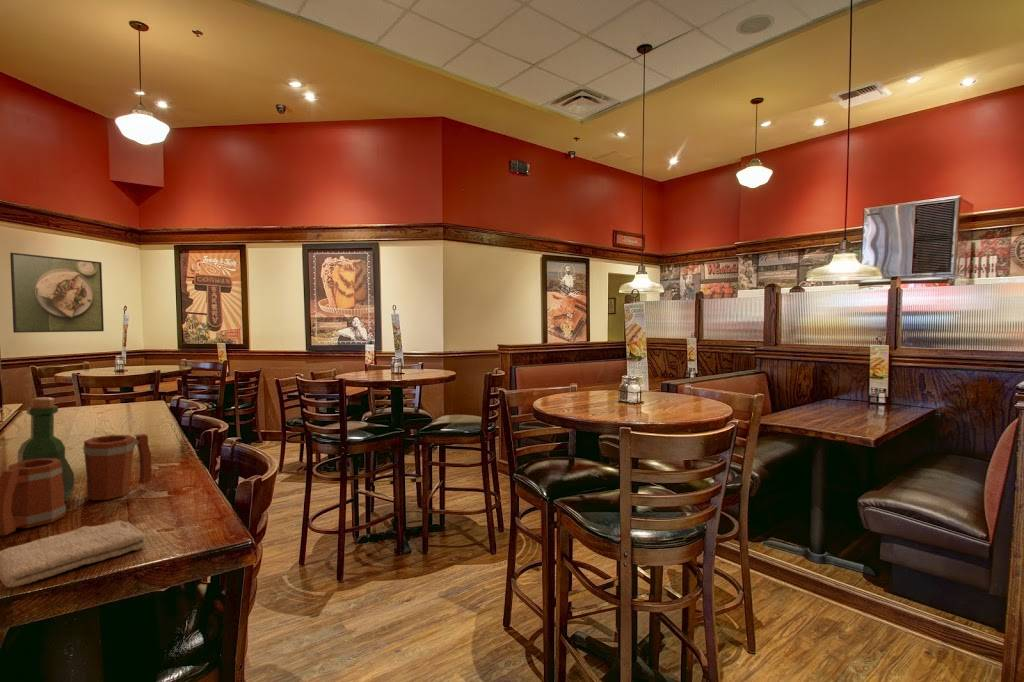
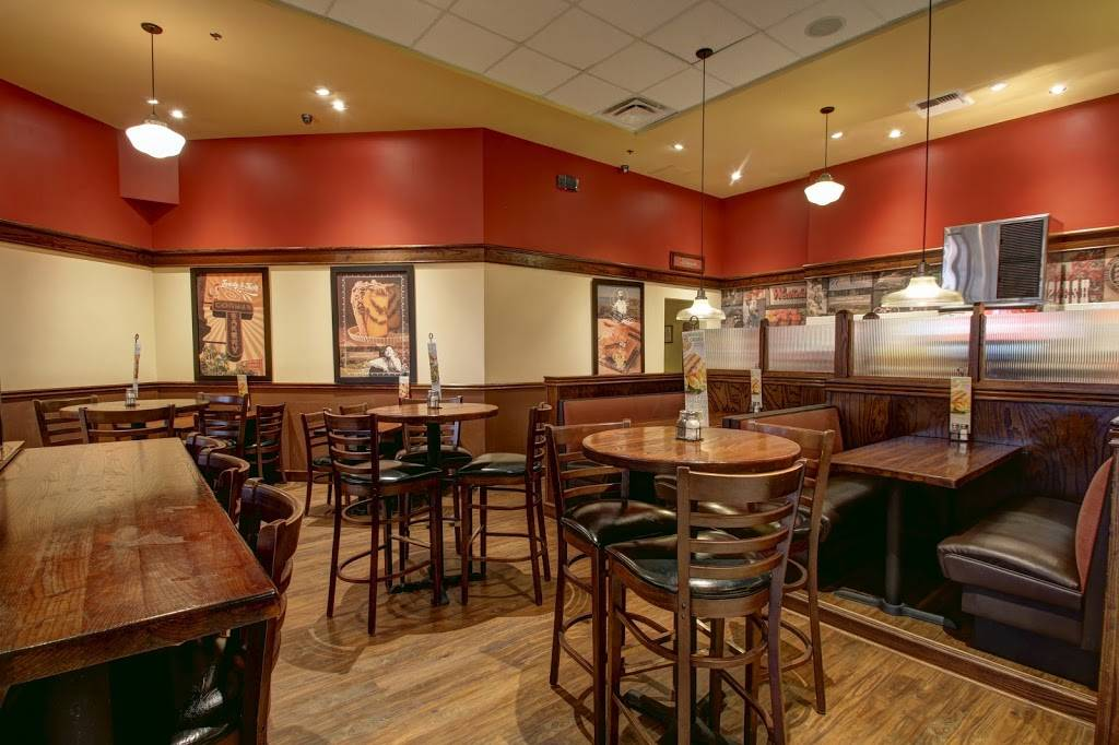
- washcloth [0,519,148,588]
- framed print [9,252,105,334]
- tavern set [0,396,153,536]
